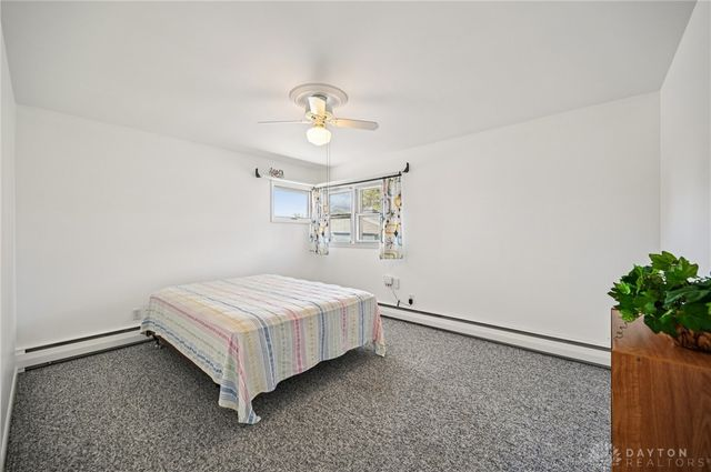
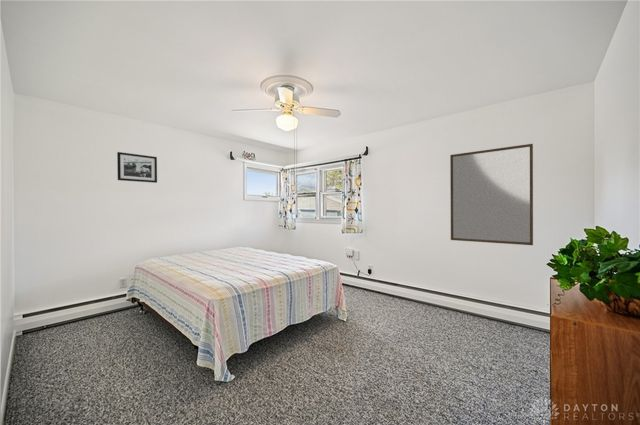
+ picture frame [116,151,158,184]
+ home mirror [449,143,534,246]
